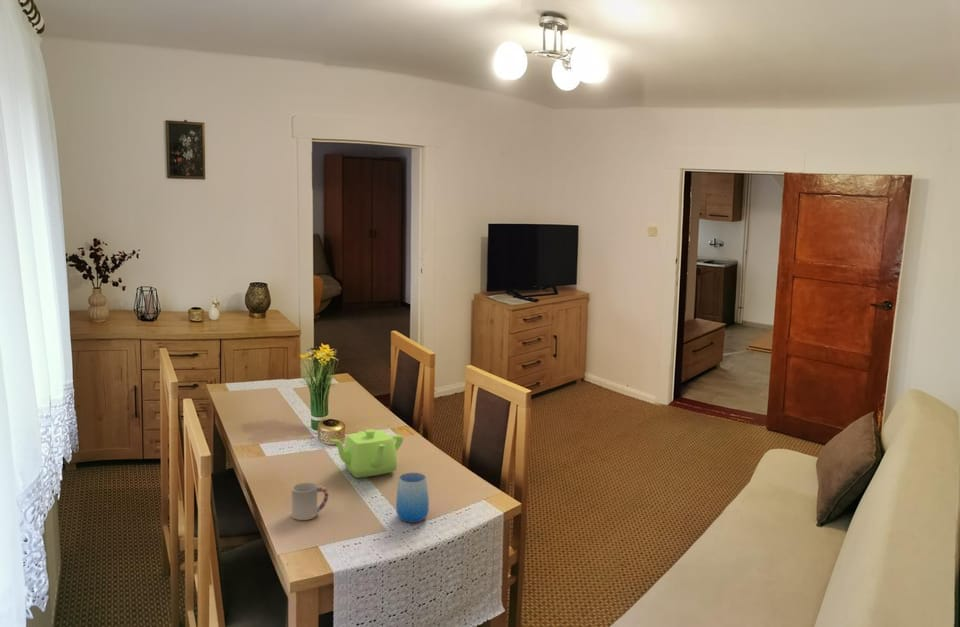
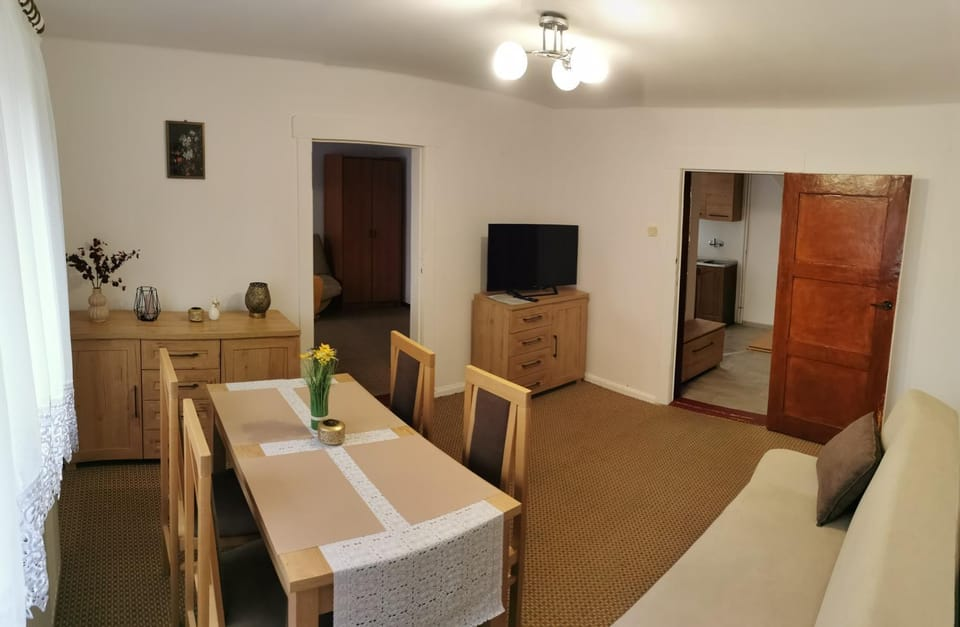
- cup [291,482,329,521]
- teapot [329,428,404,479]
- cup [395,472,430,524]
